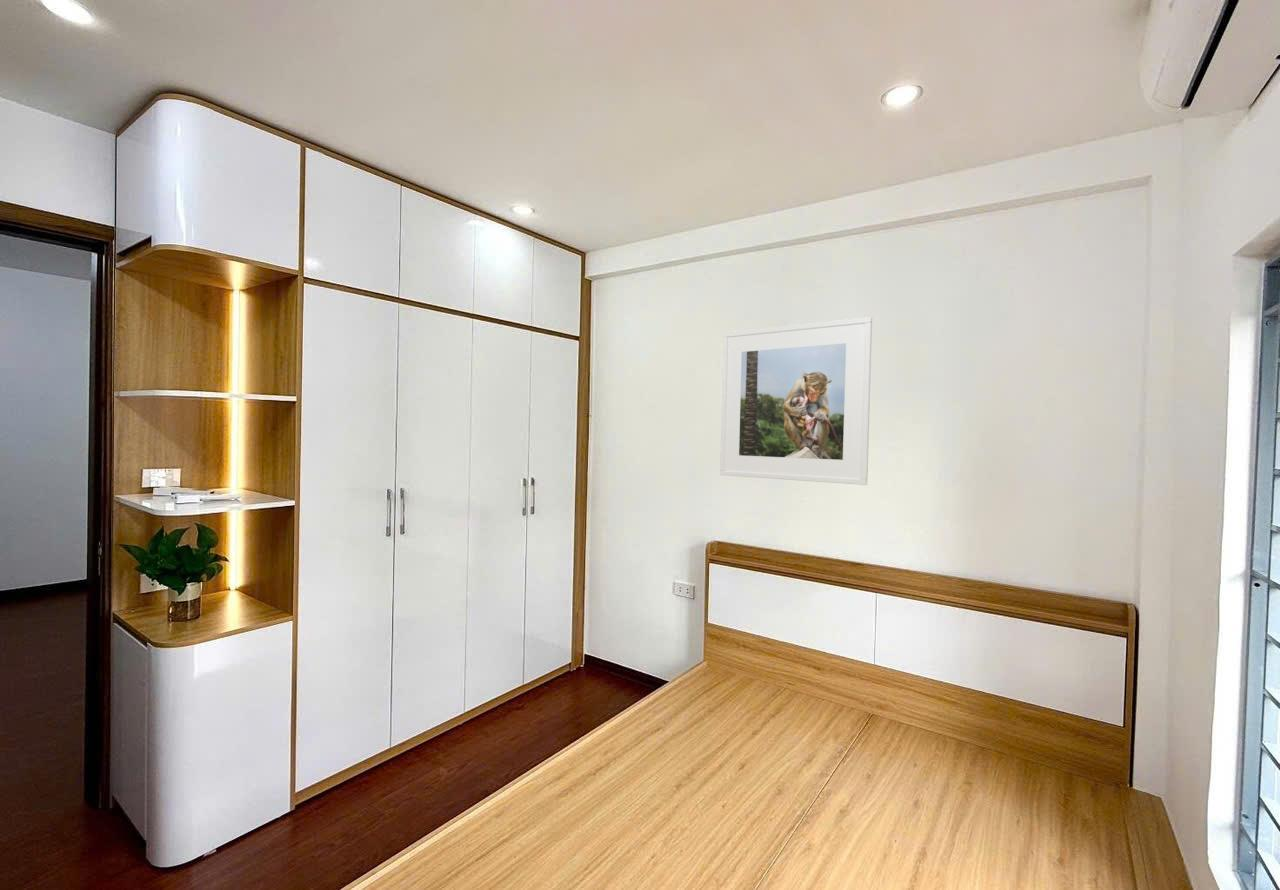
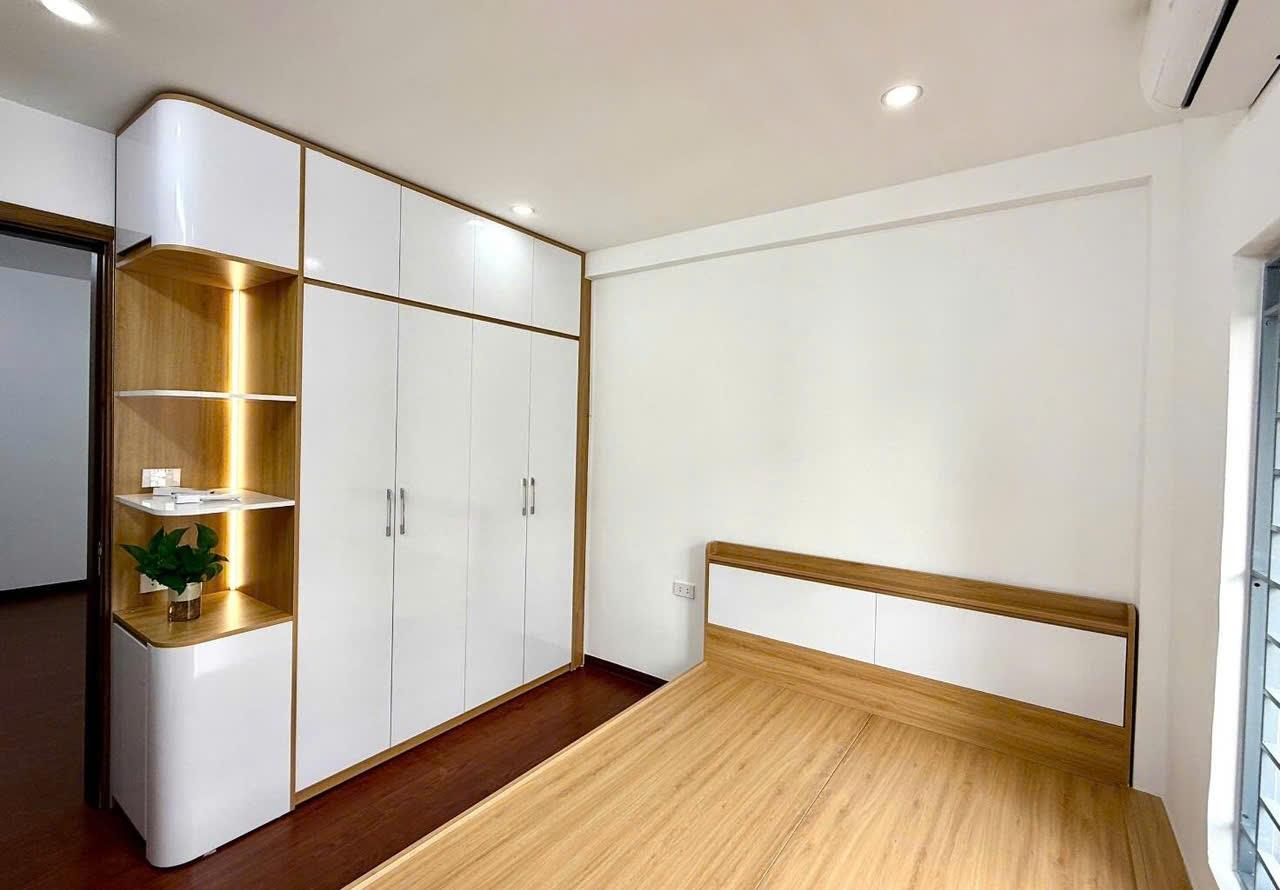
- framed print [719,316,873,486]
